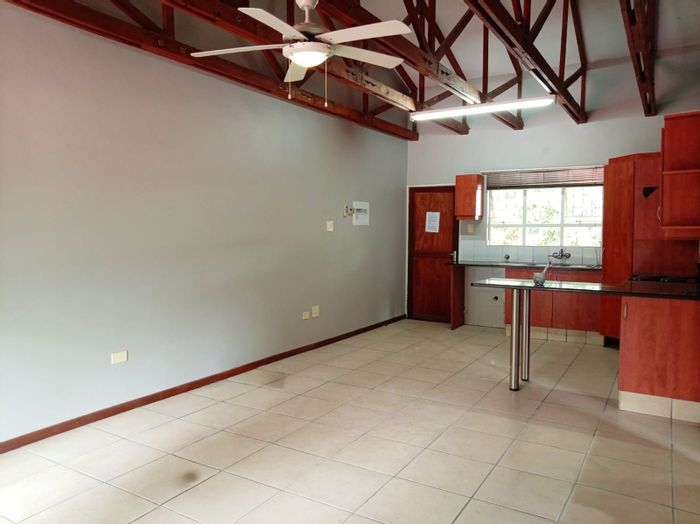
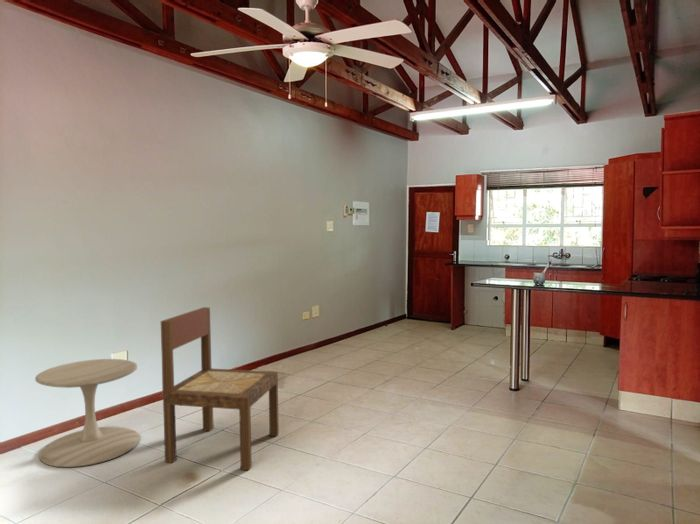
+ side table [34,358,141,468]
+ dining chair [160,306,280,471]
